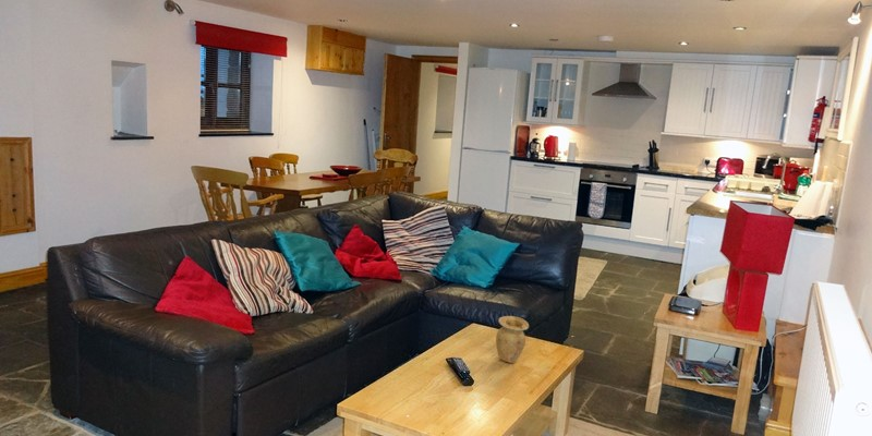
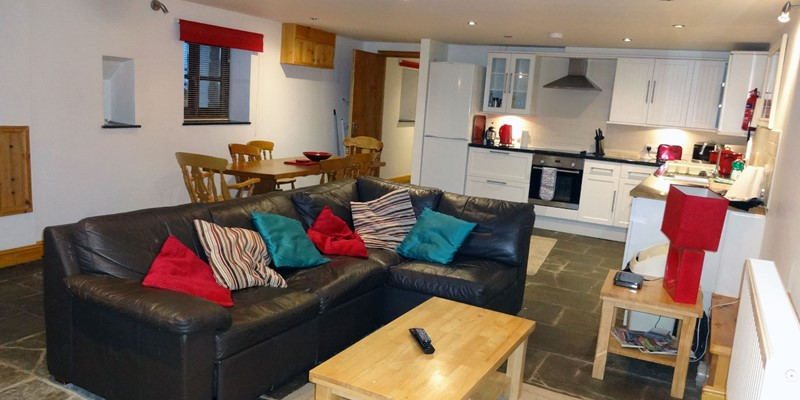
- vase [495,315,530,364]
